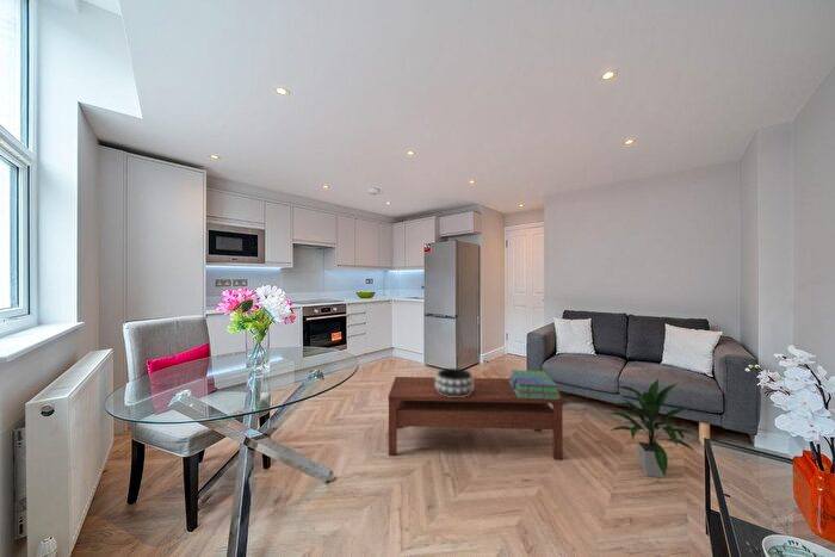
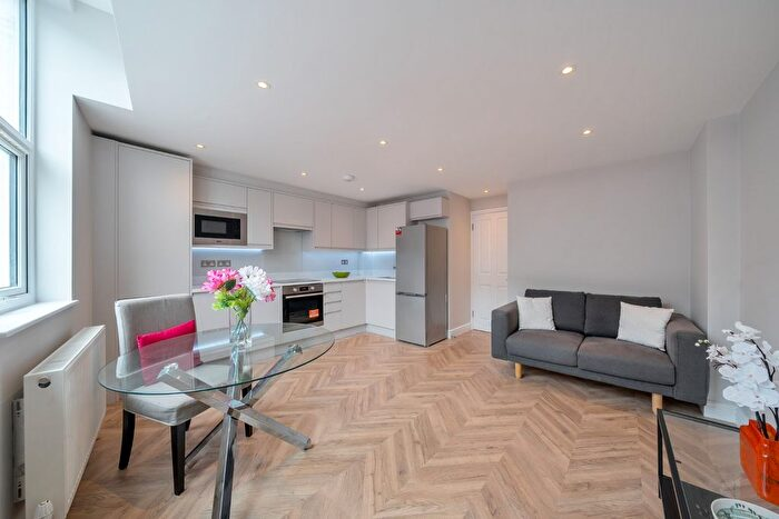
- coffee table [388,376,564,460]
- decorative bowl [434,367,475,397]
- stack of books [508,369,562,400]
- indoor plant [606,378,695,478]
